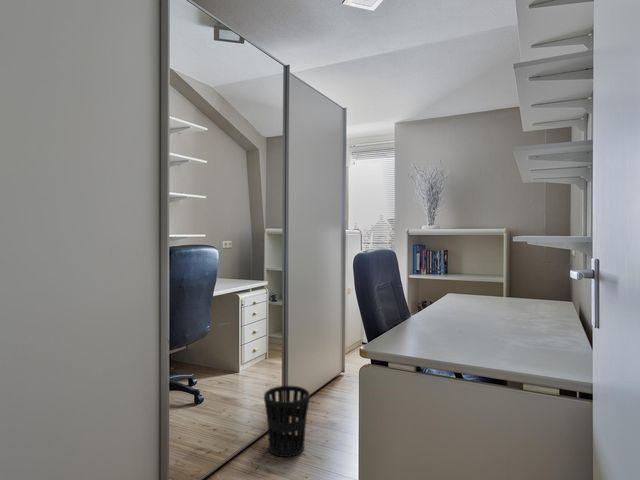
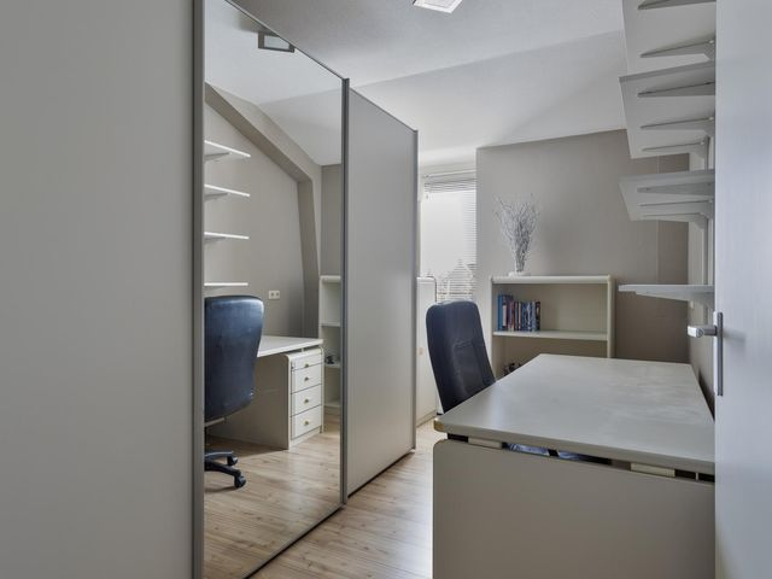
- wastebasket [263,385,311,458]
